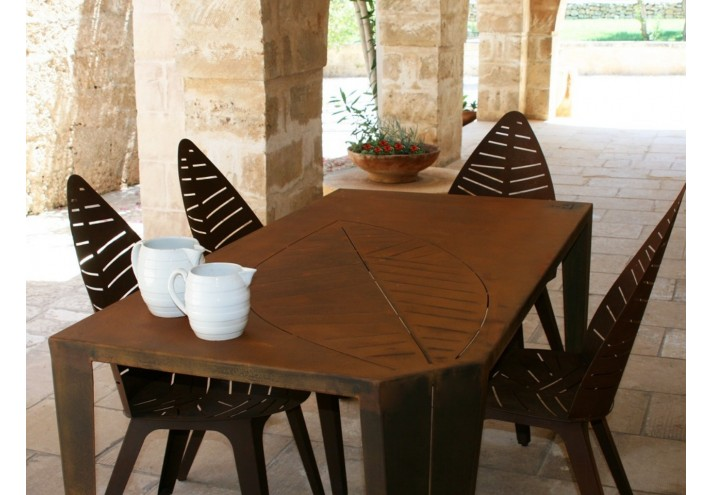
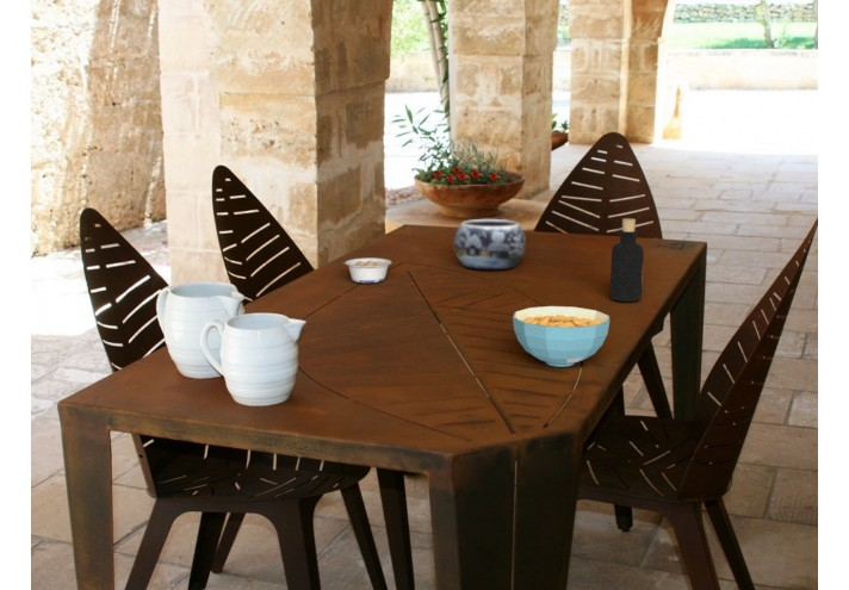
+ legume [341,256,392,284]
+ bottle [609,217,645,303]
+ decorative bowl [453,218,527,271]
+ cereal bowl [512,305,611,368]
